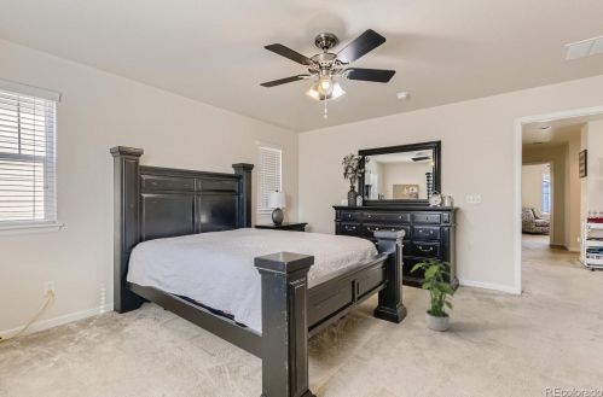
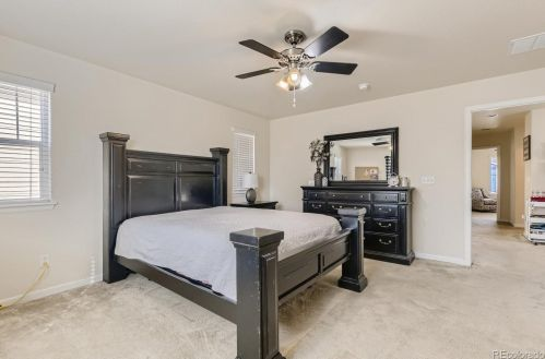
- potted plant [411,261,458,332]
